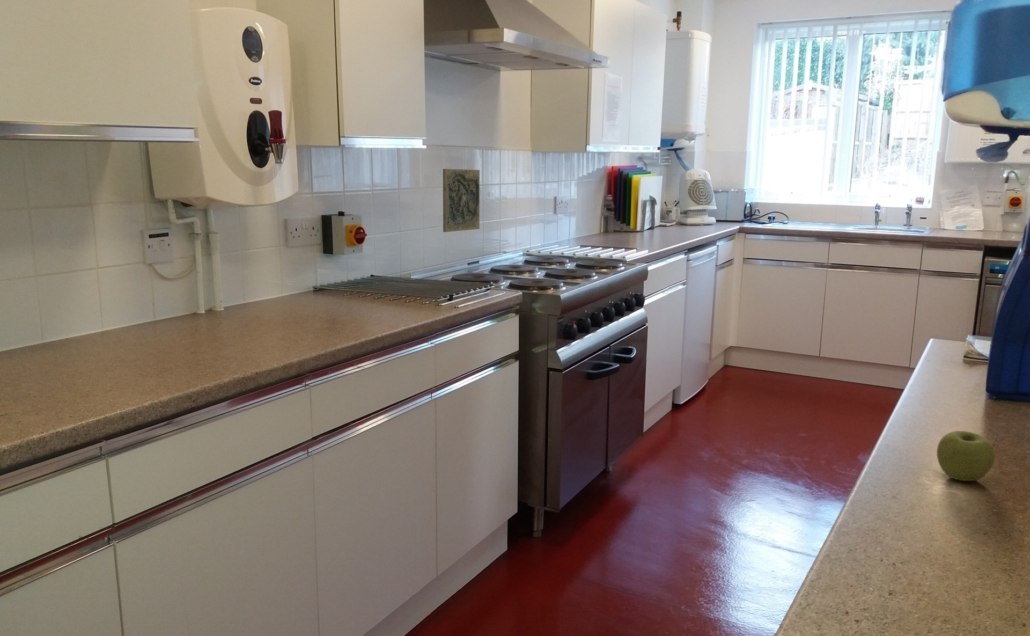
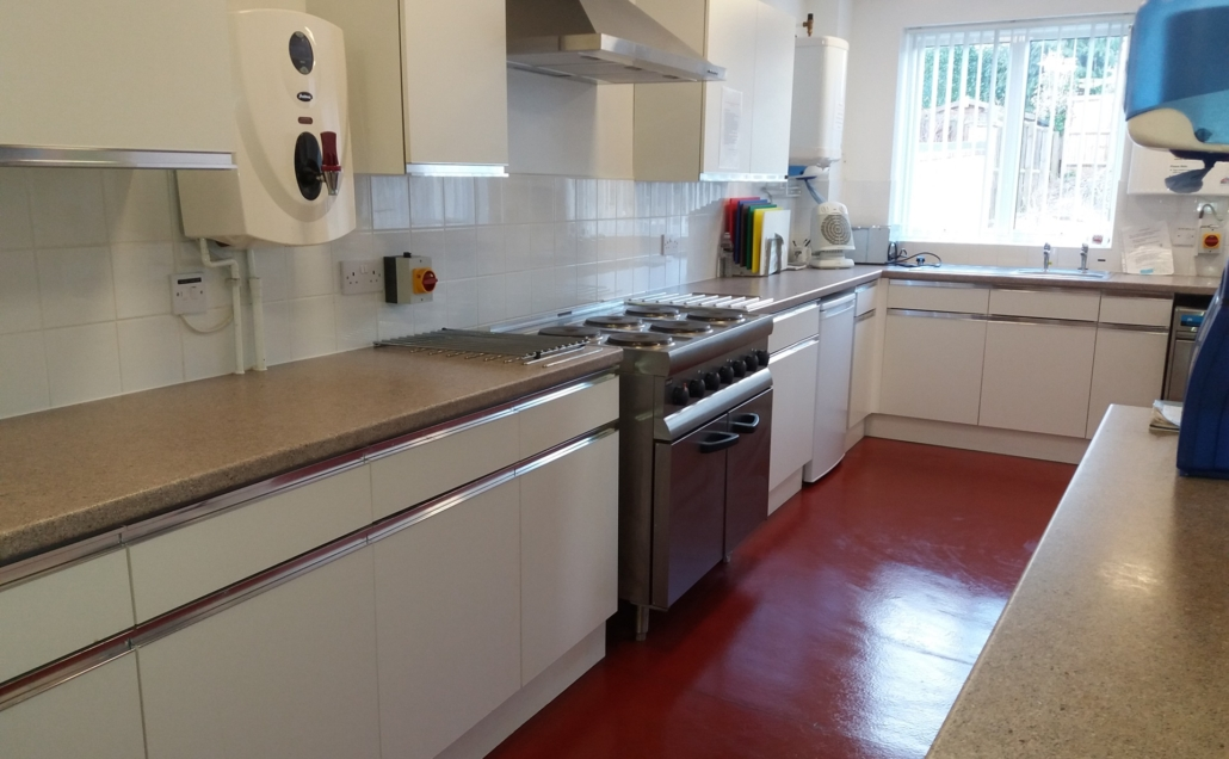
- apple [936,430,996,482]
- decorative tile [442,168,481,233]
